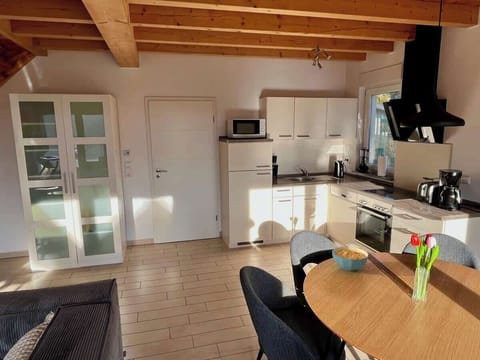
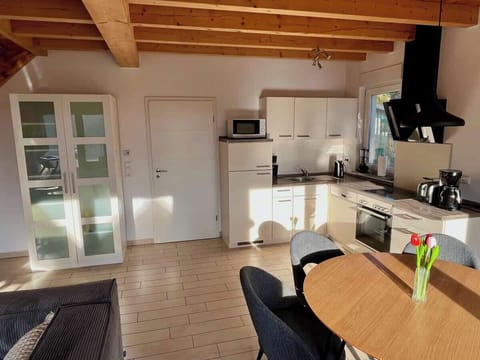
- cereal bowl [331,246,370,272]
